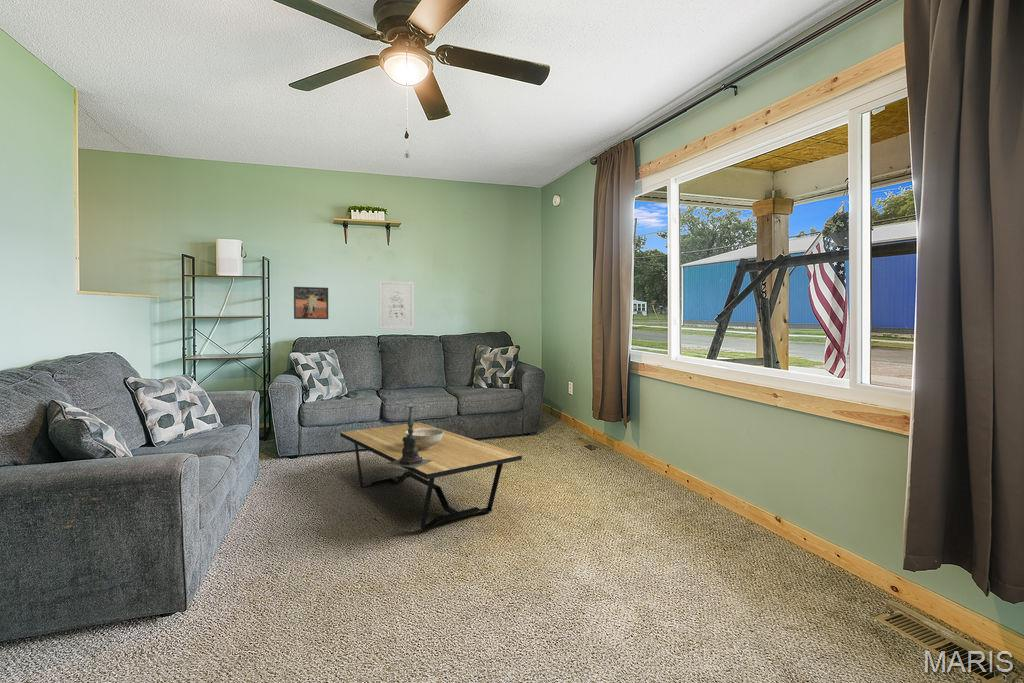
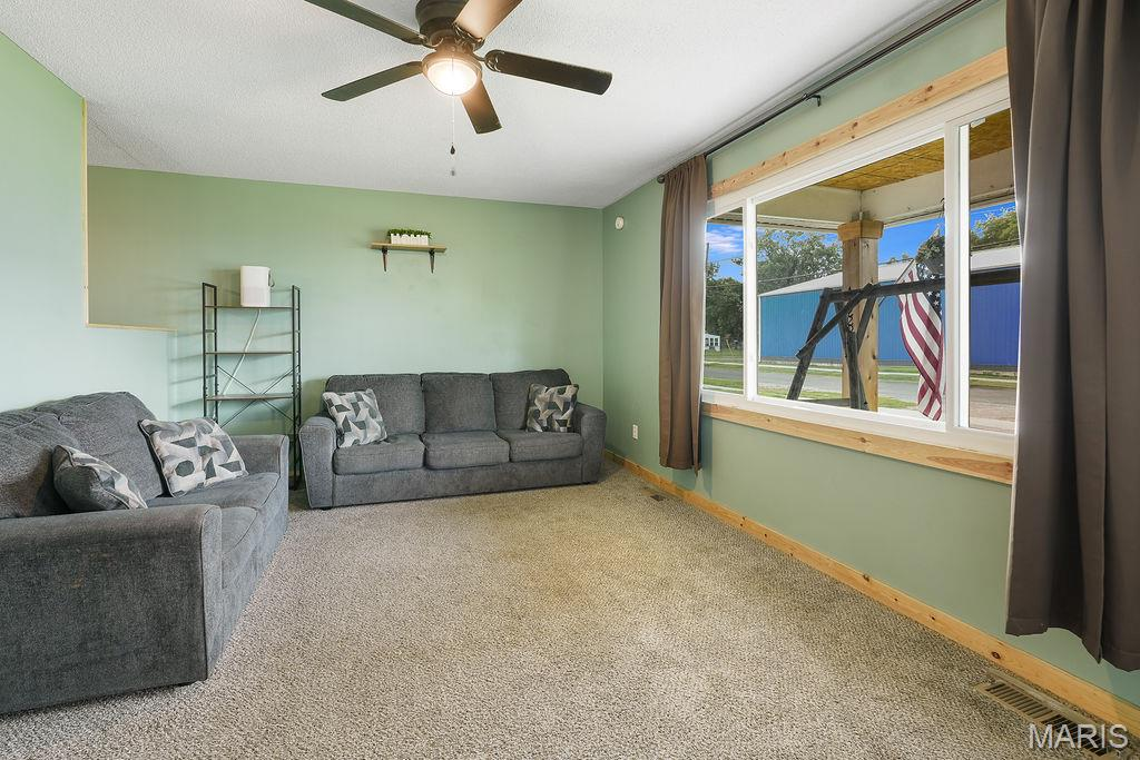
- wall art [379,280,415,330]
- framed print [293,286,329,320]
- candle holder [385,398,433,468]
- decorative bowl [405,428,444,450]
- coffee table [339,421,523,531]
